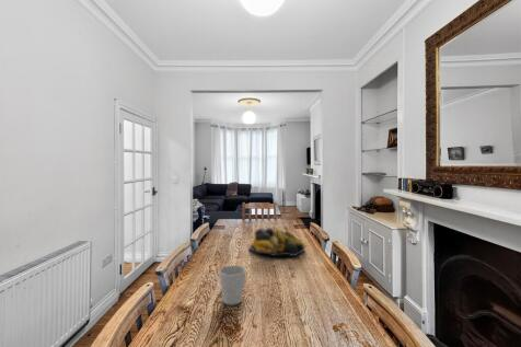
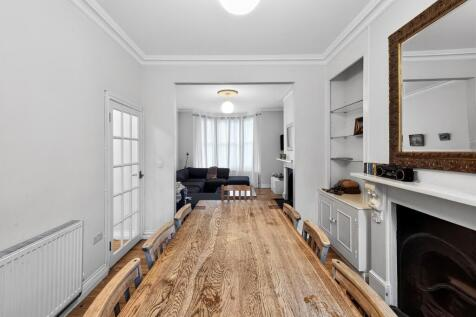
- fruit bowl [248,227,306,257]
- mug [218,264,246,306]
